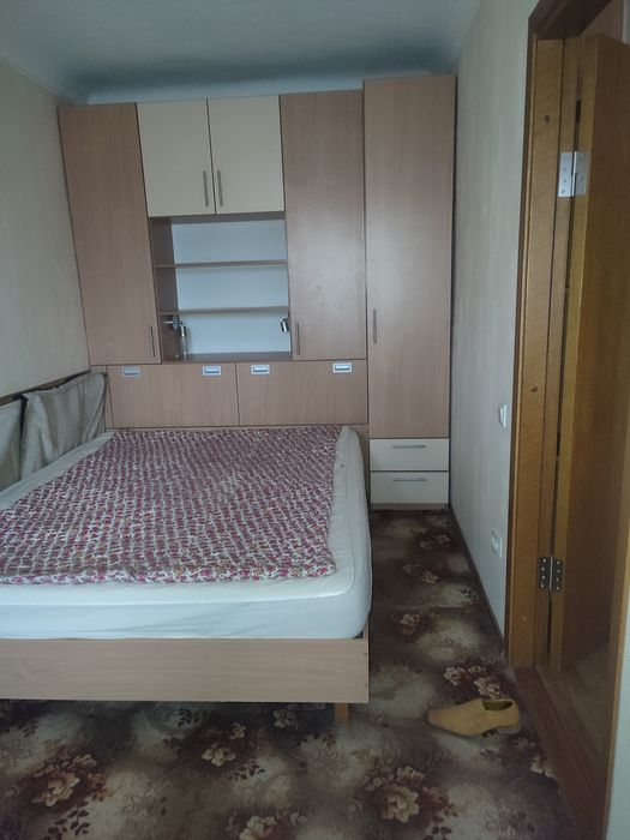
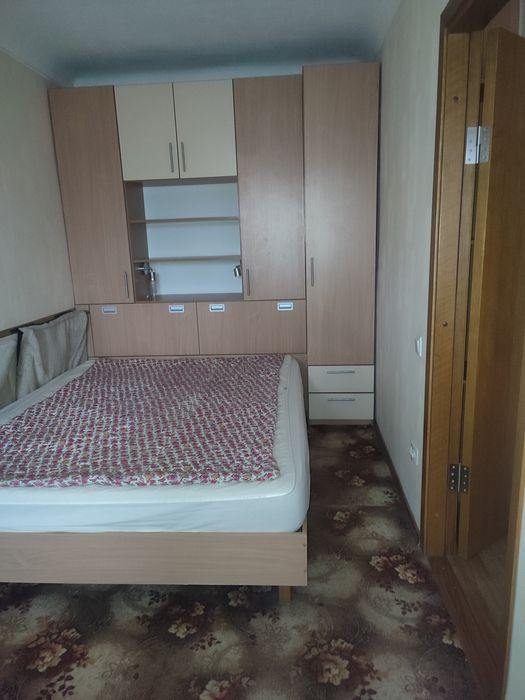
- shoe [425,696,522,738]
